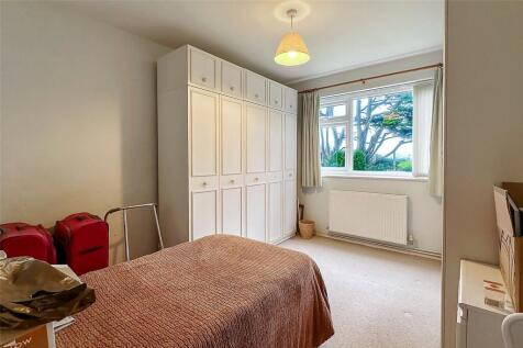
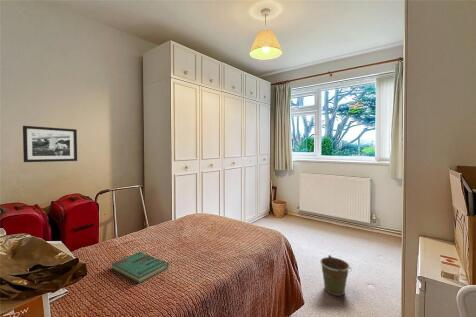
+ picture frame [22,125,78,163]
+ book [111,251,170,284]
+ bucket [319,254,353,297]
